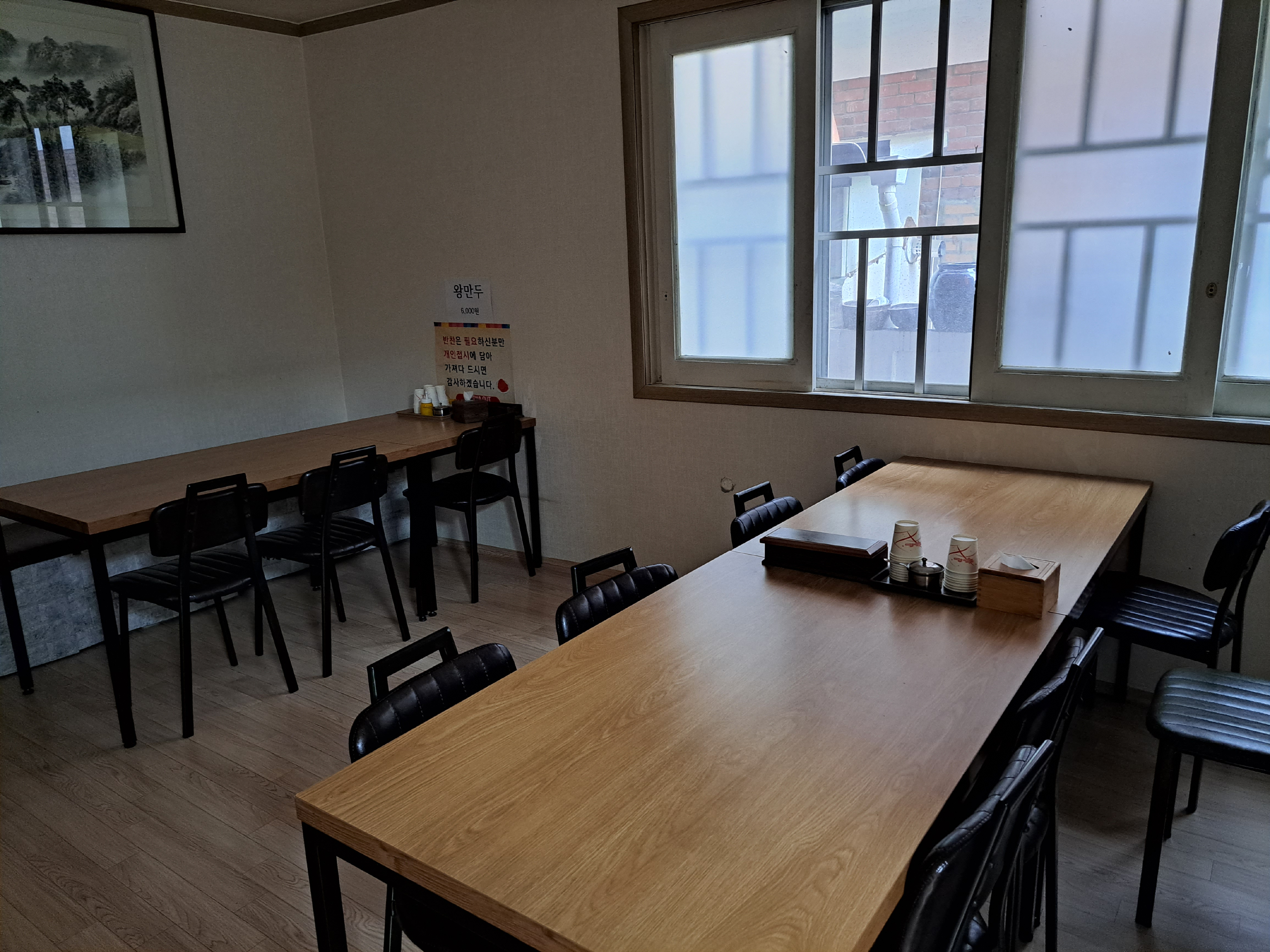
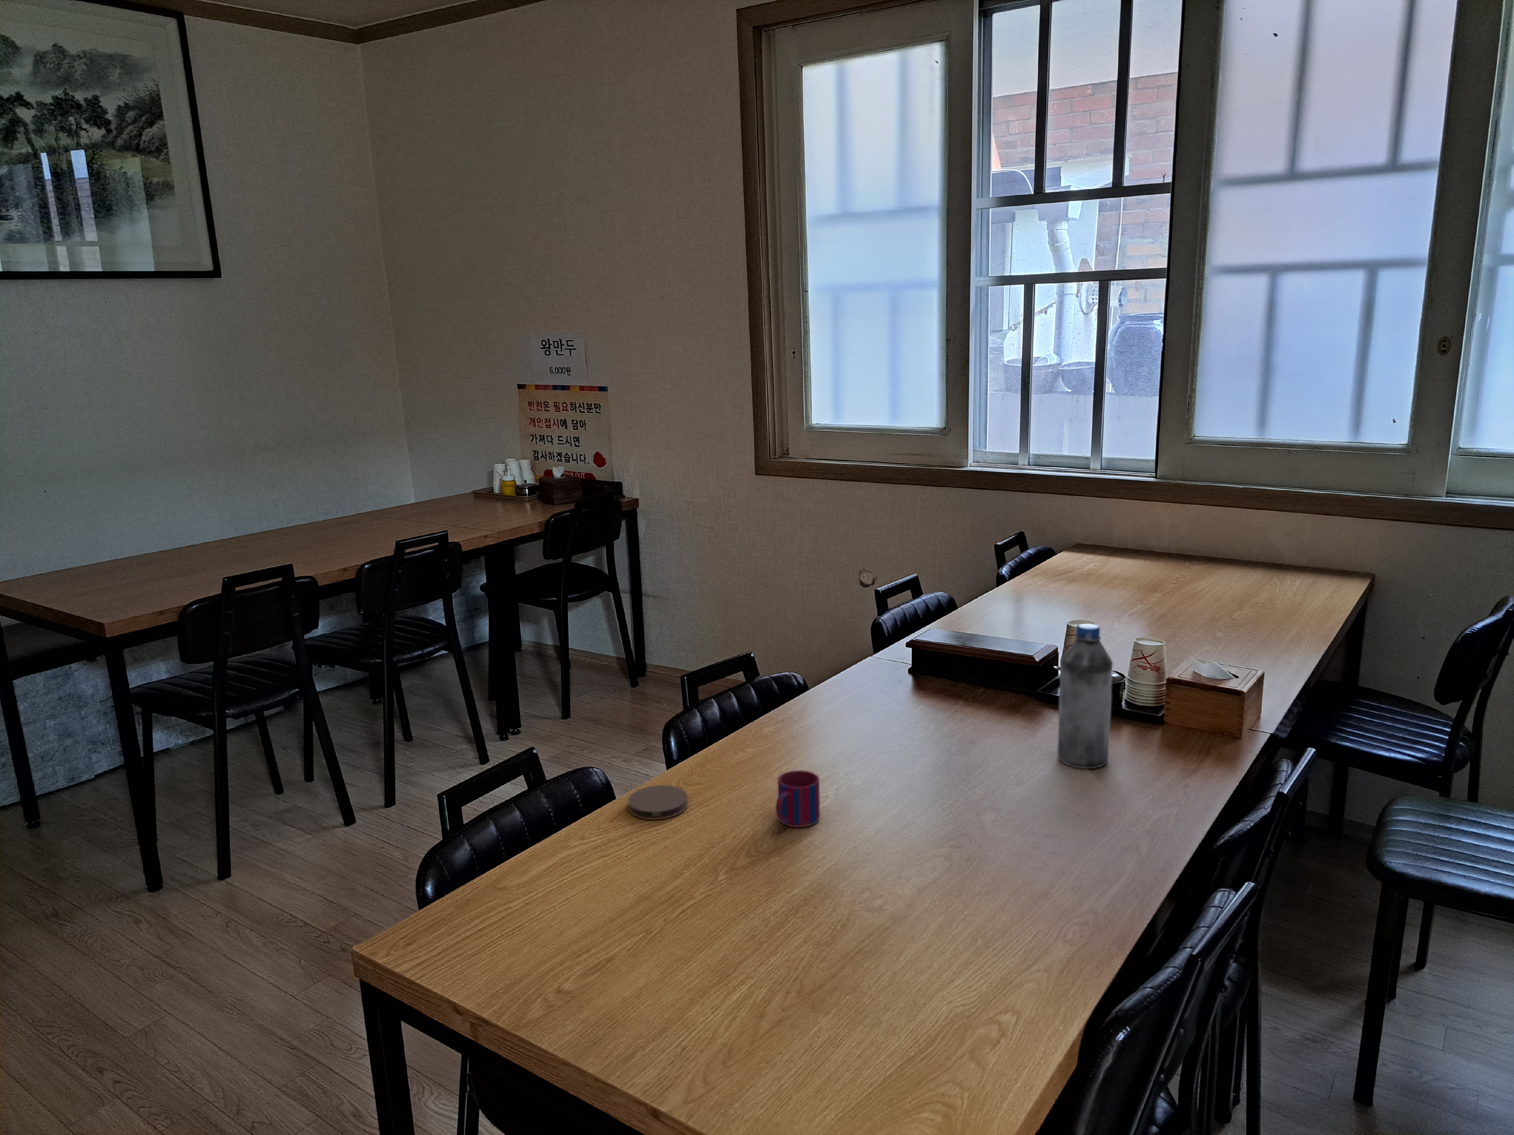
+ mug [776,770,820,827]
+ coaster [627,784,689,820]
+ water bottle [1057,624,1113,769]
